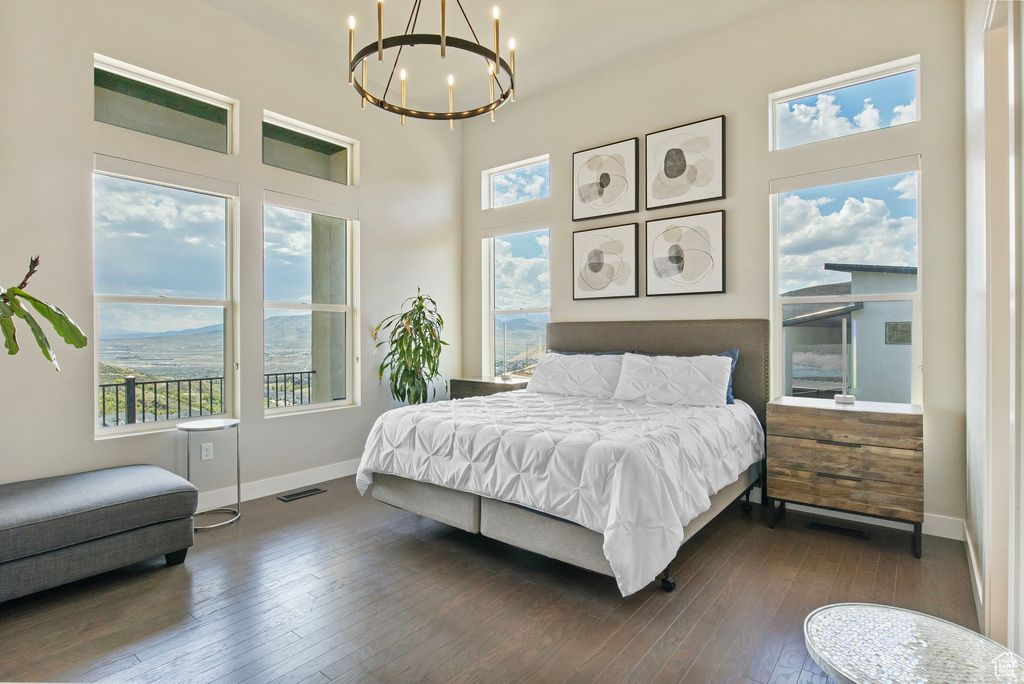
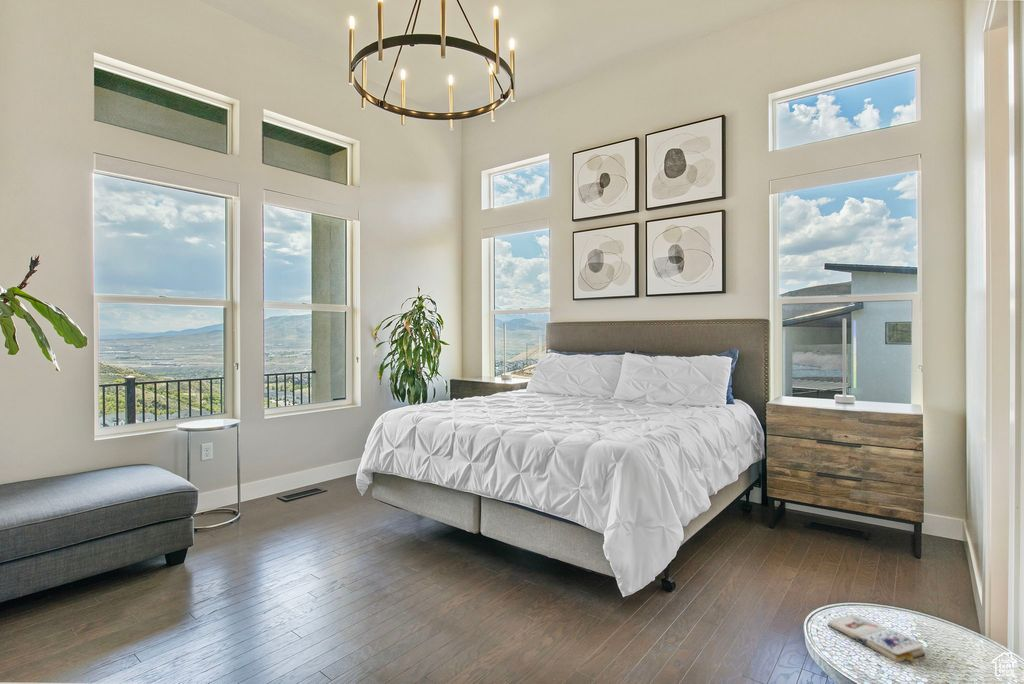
+ paperback book [827,614,926,663]
